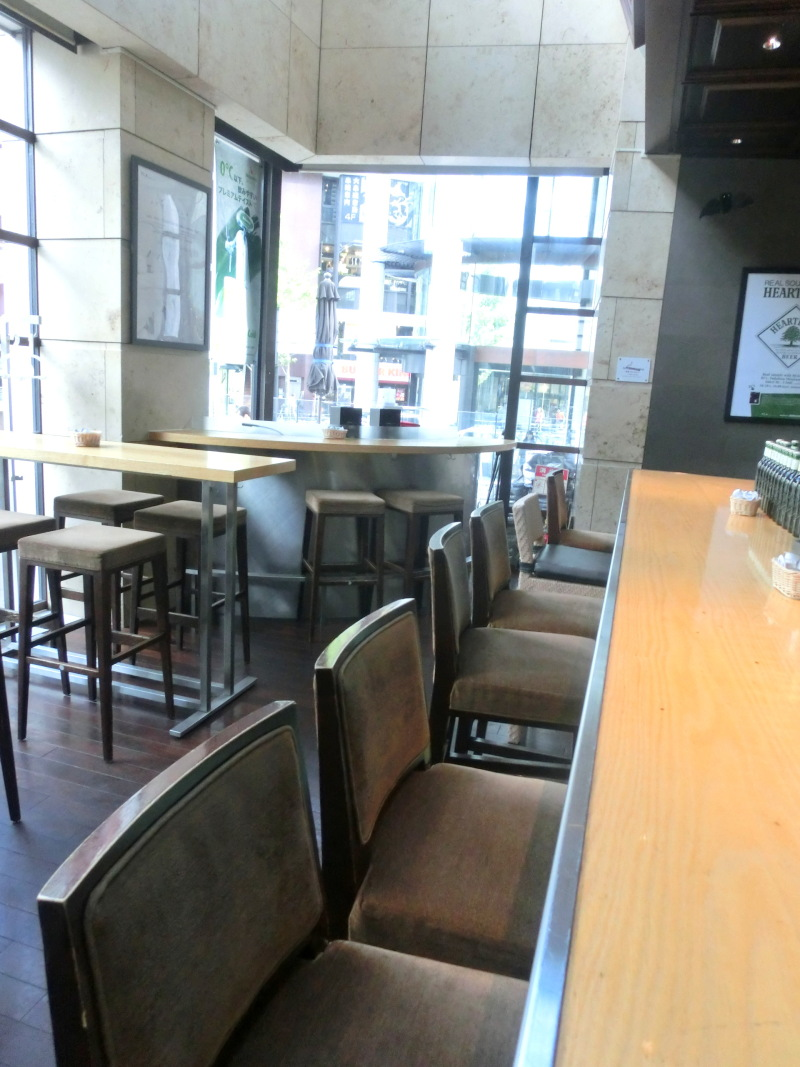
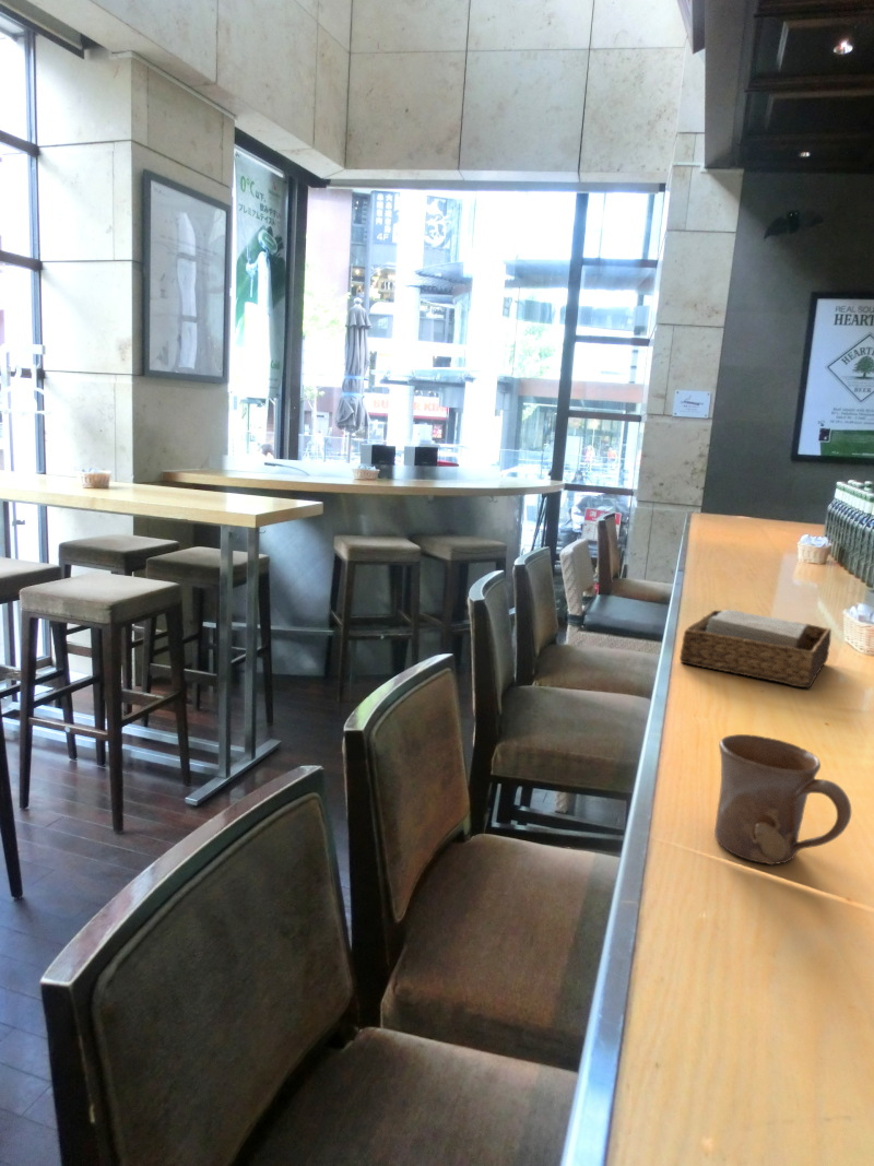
+ mug [713,733,852,867]
+ napkin holder [678,609,832,690]
